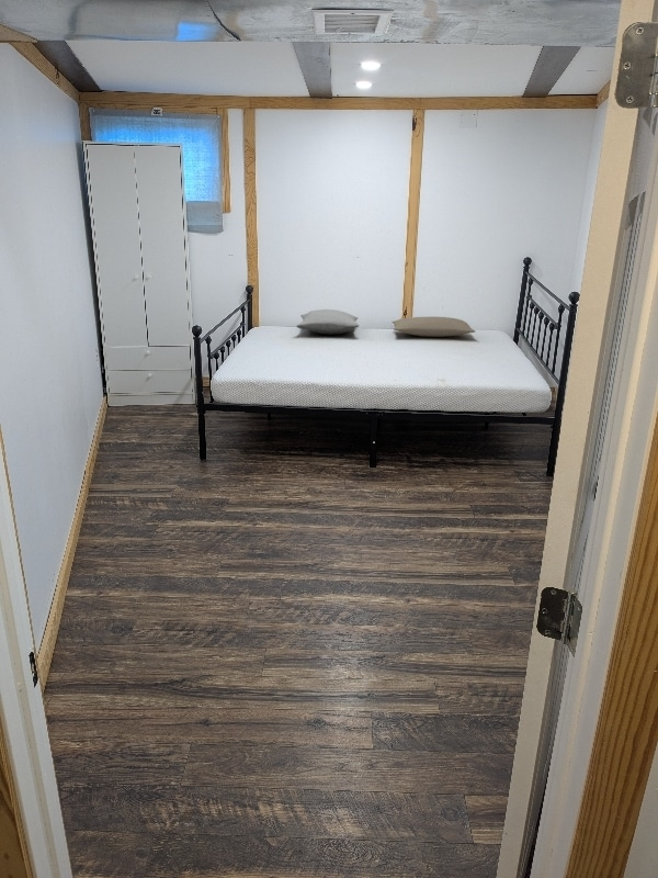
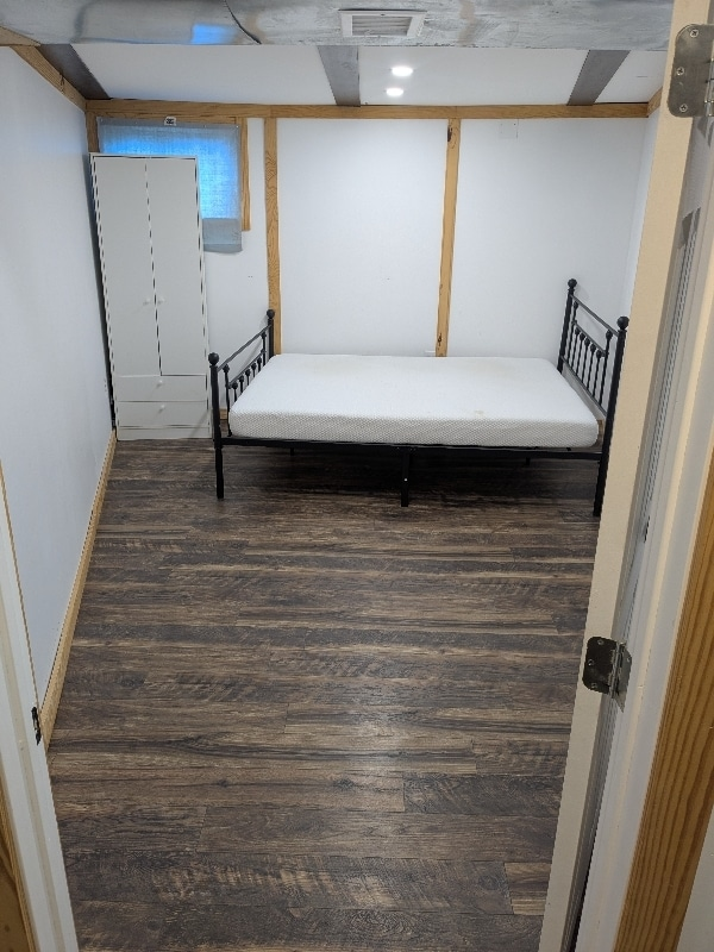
- pillow [295,308,360,336]
- pillow [390,316,476,338]
